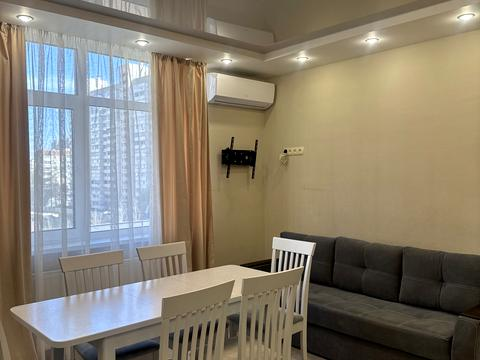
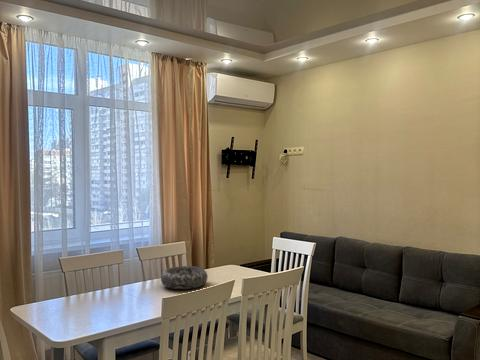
+ decorative bowl [160,265,209,290]
